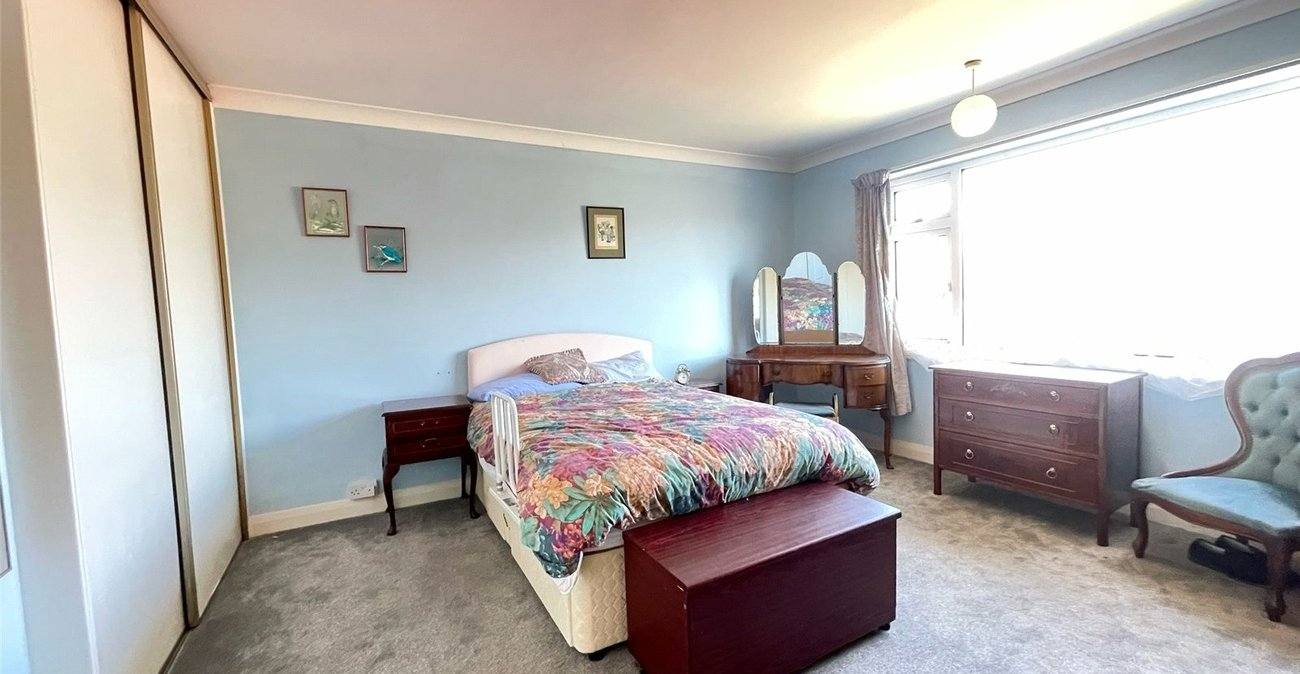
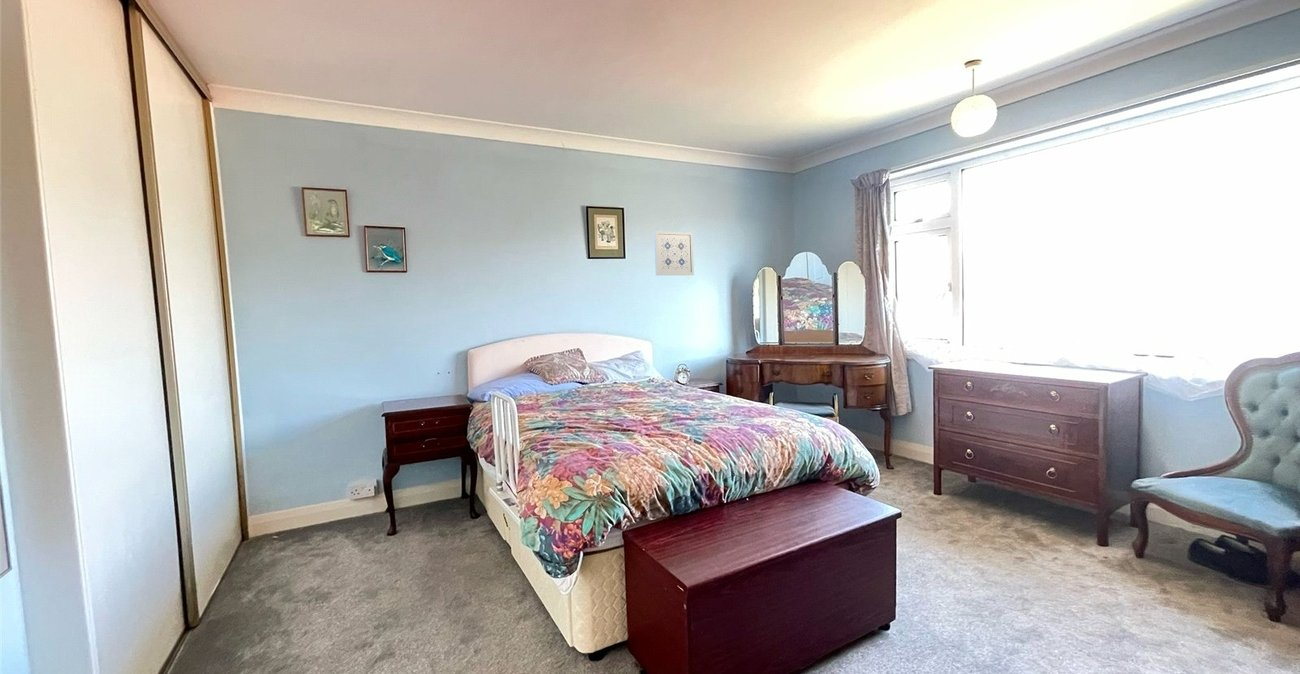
+ wall art [653,230,695,276]
